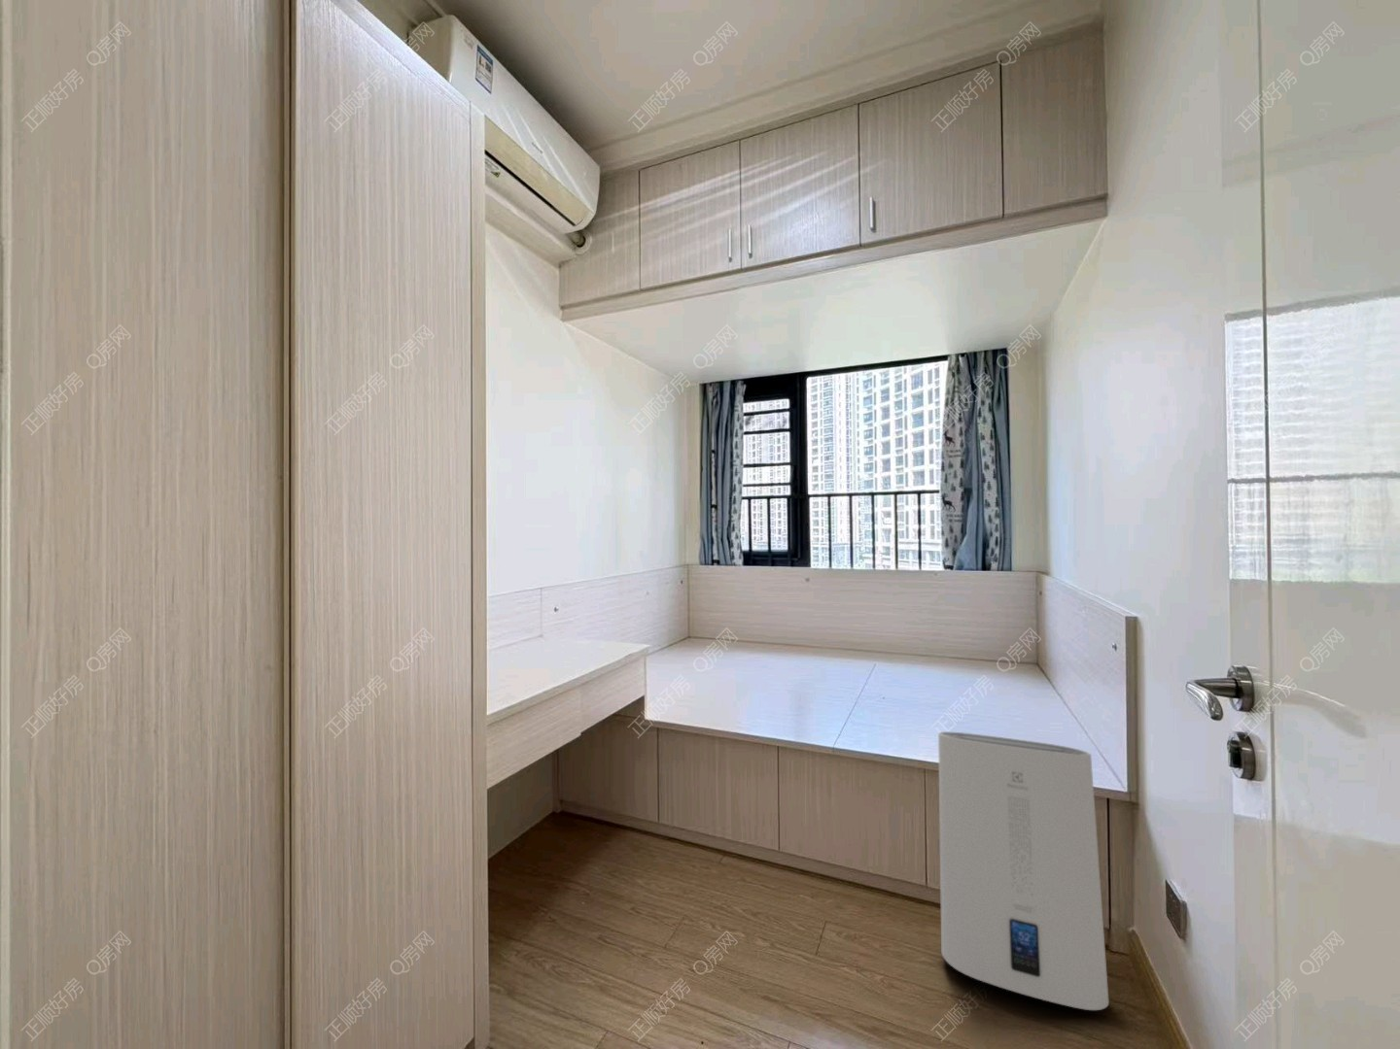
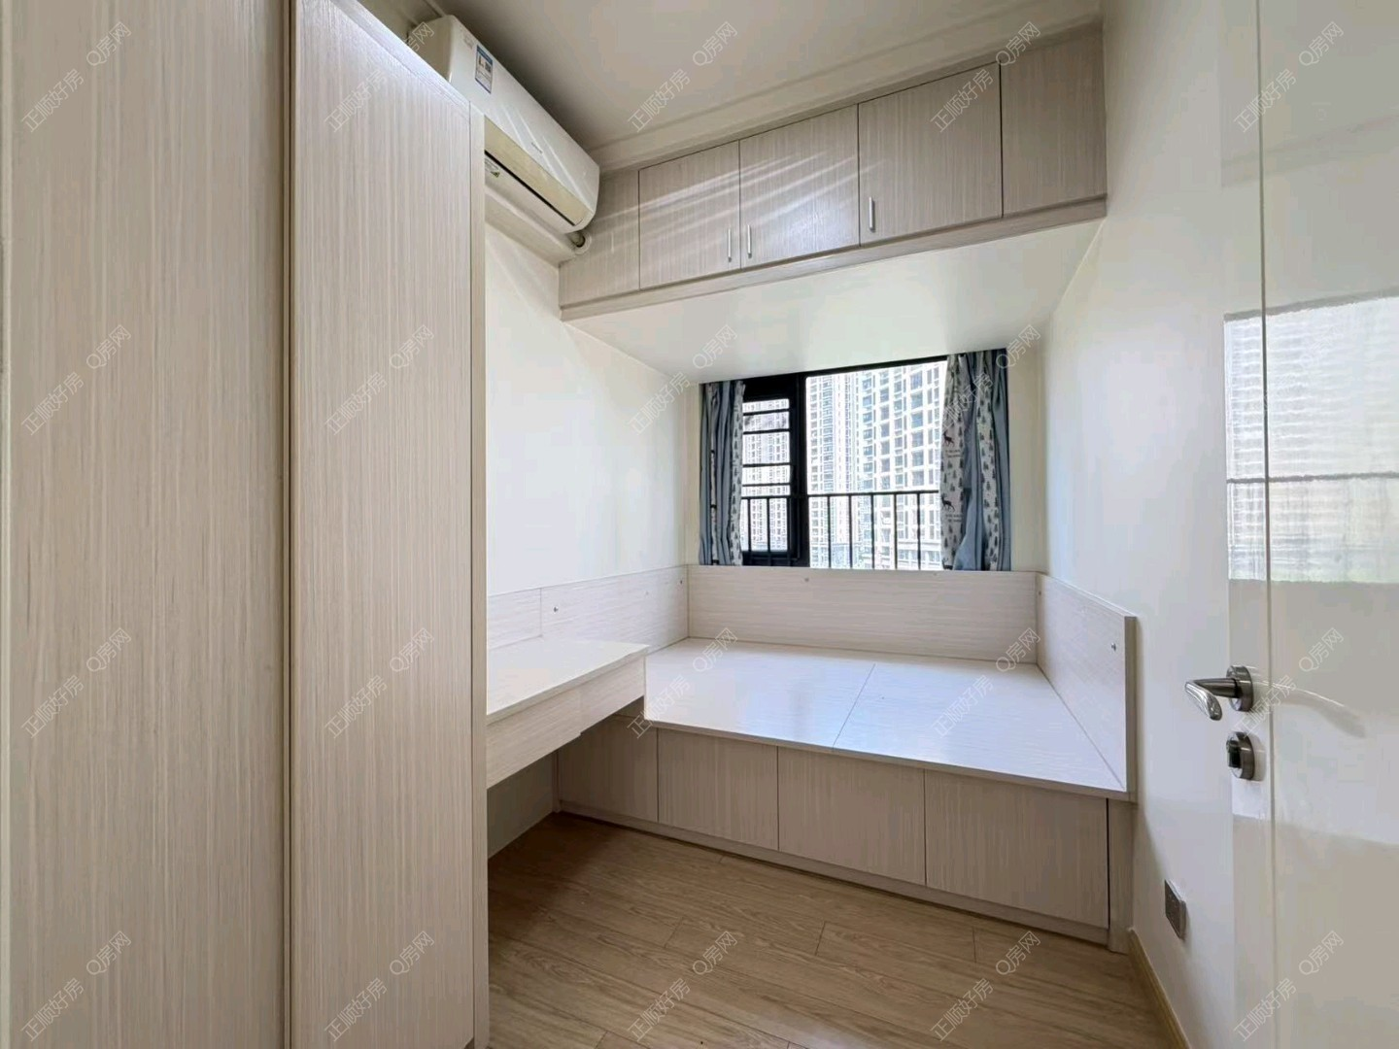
- water heater [937,731,1109,1012]
